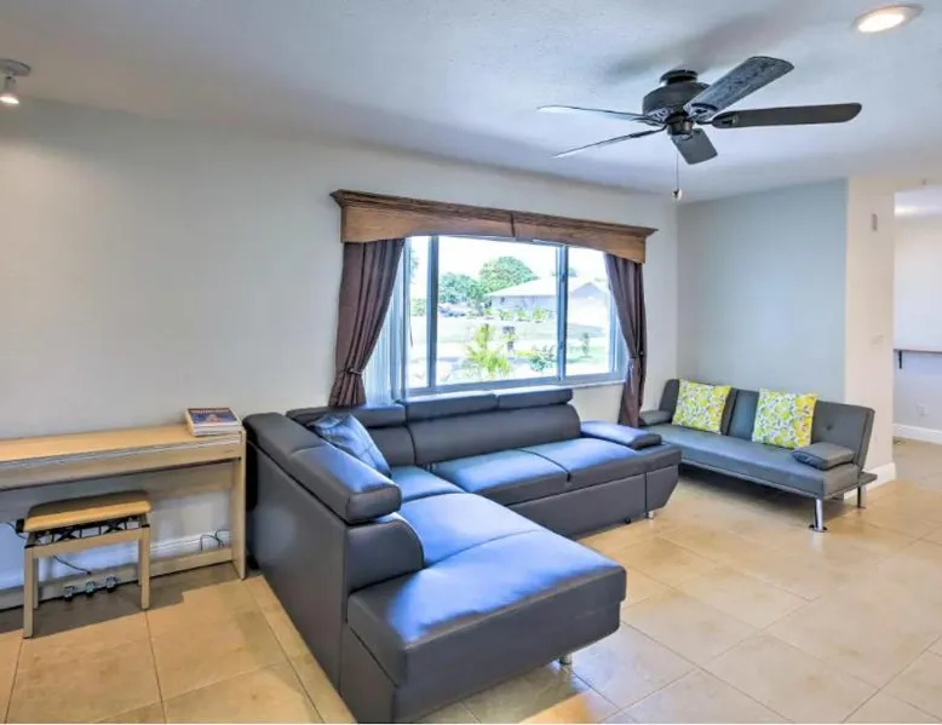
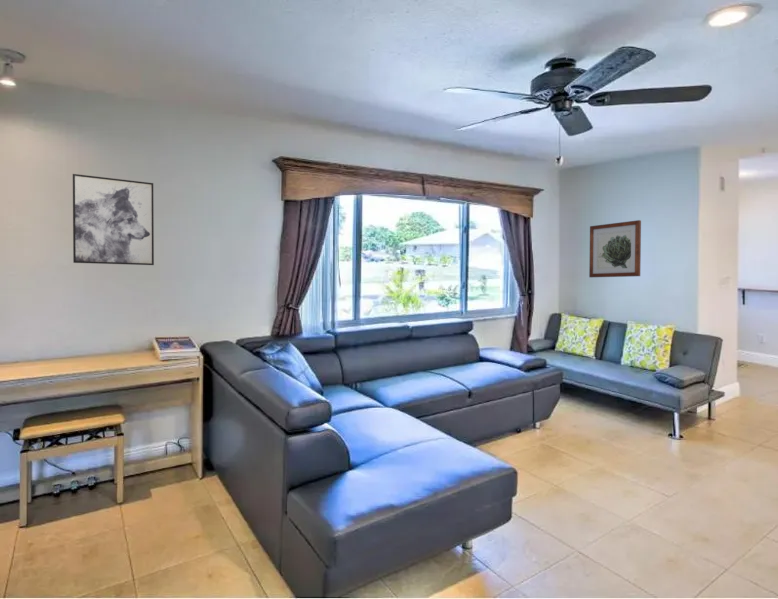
+ wall art [588,219,642,278]
+ wall art [72,173,155,266]
